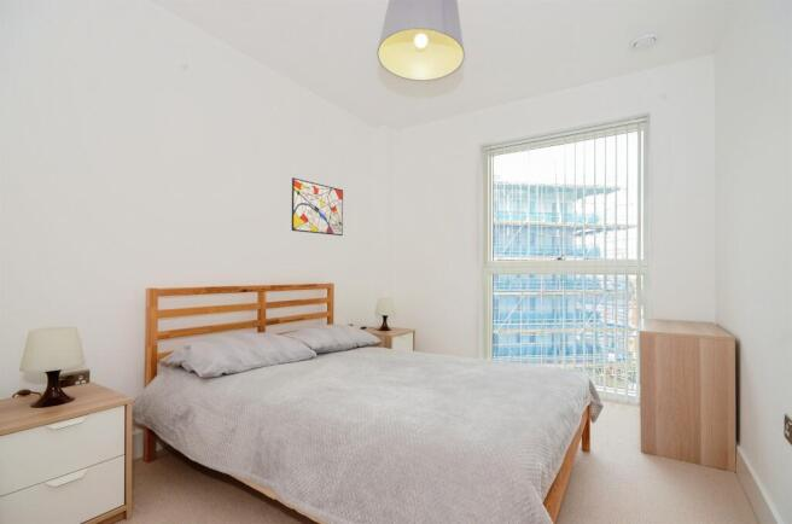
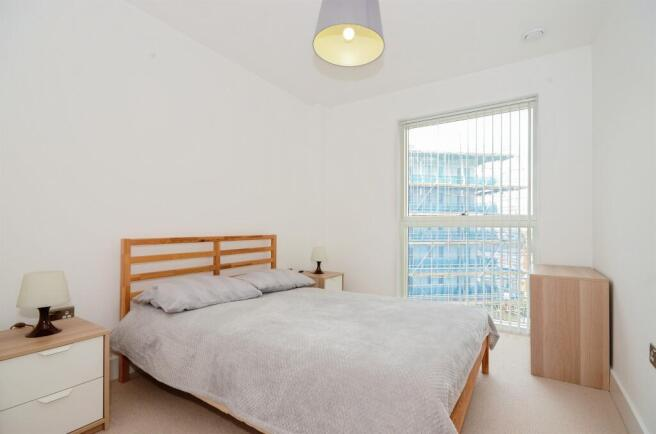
- wall art [291,176,344,237]
